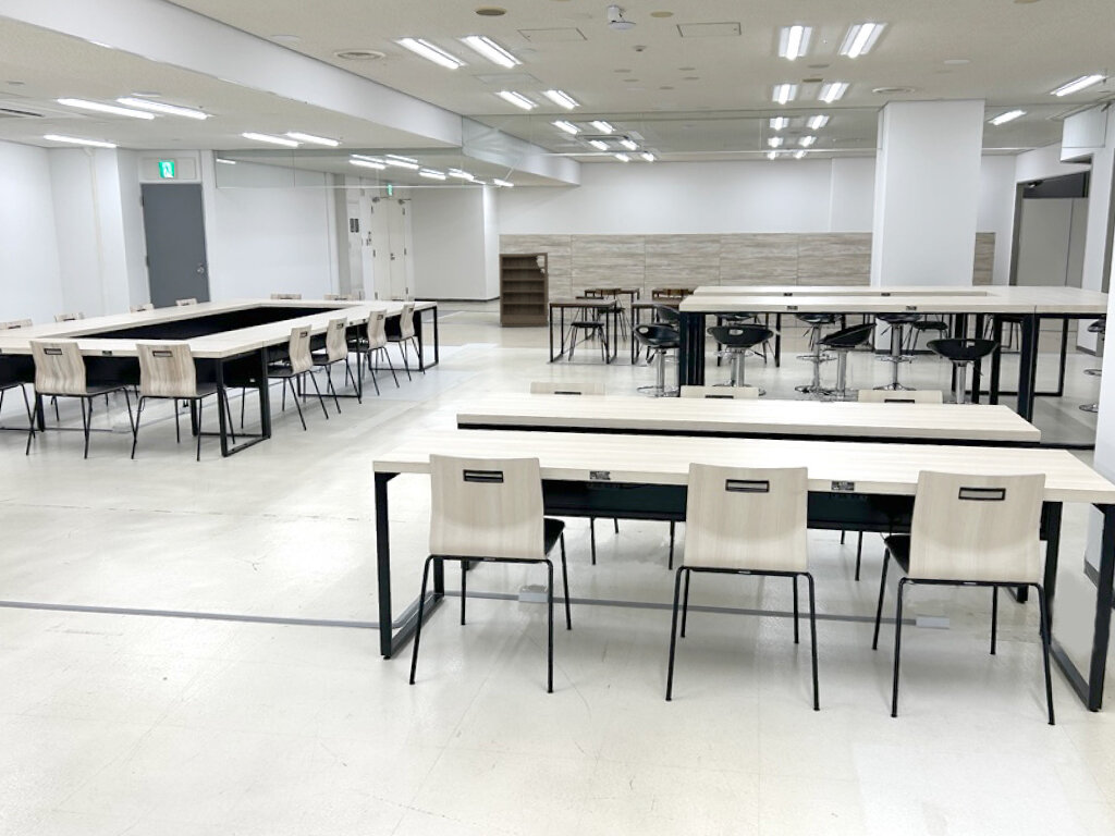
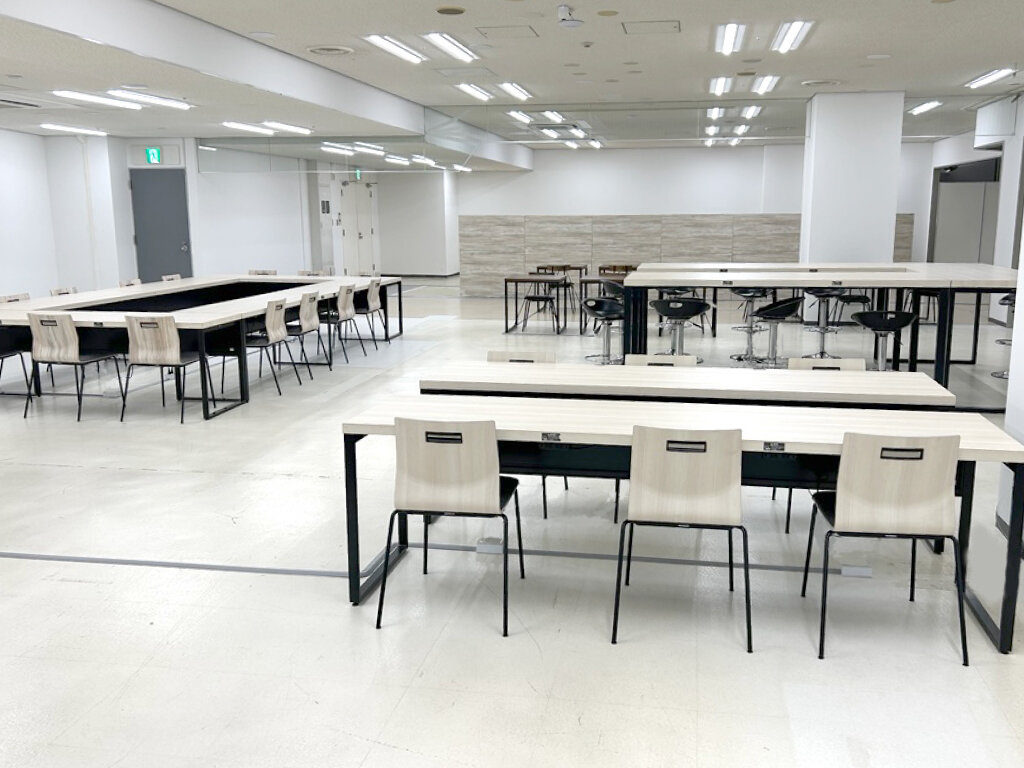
- bookshelf [498,251,550,328]
